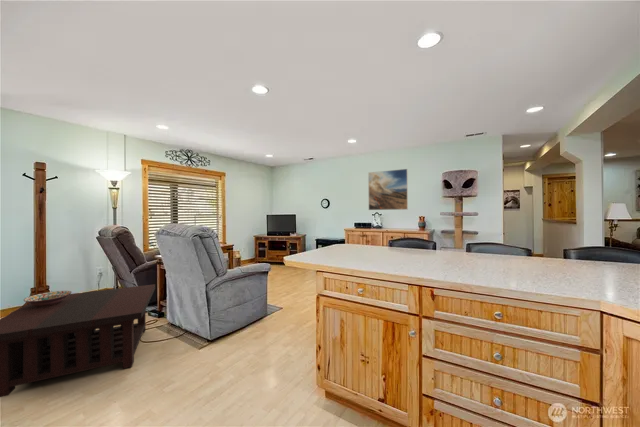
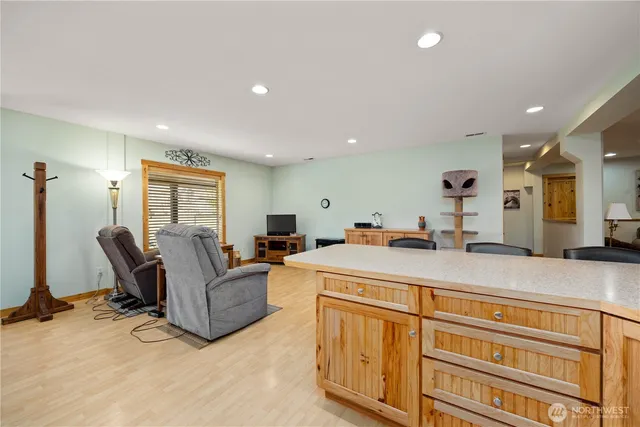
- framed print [367,168,409,211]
- decorative bowl [23,290,72,307]
- coffee table [0,283,156,398]
